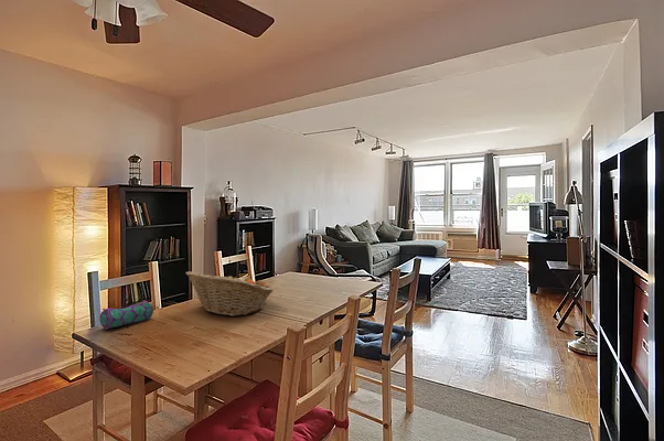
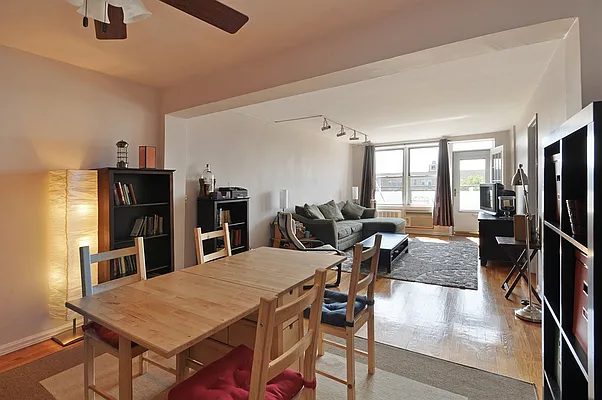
- pencil case [99,300,154,330]
- fruit basket [185,270,275,318]
